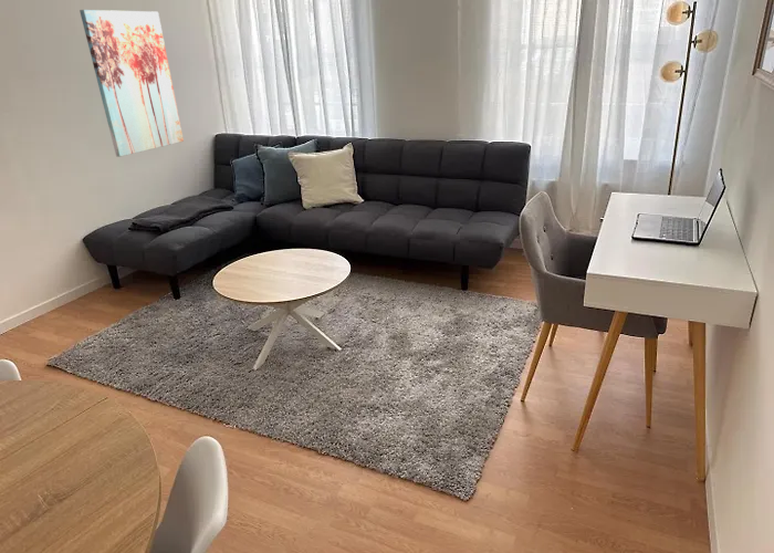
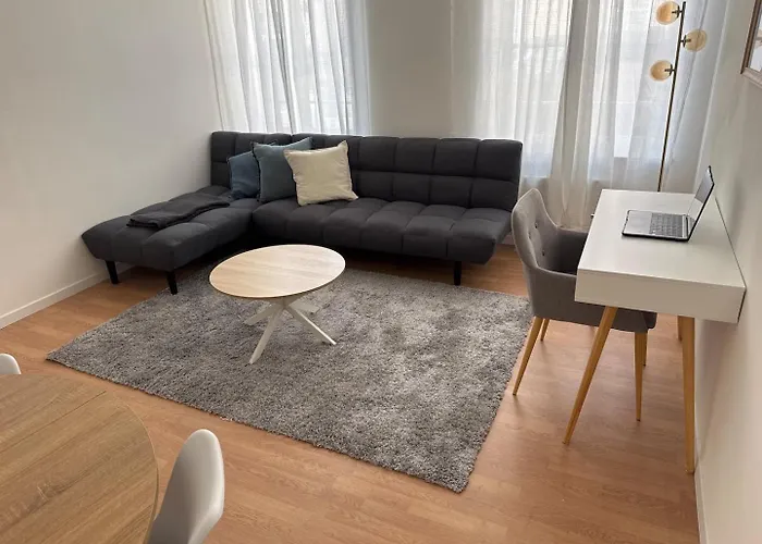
- wall art [79,9,185,158]
